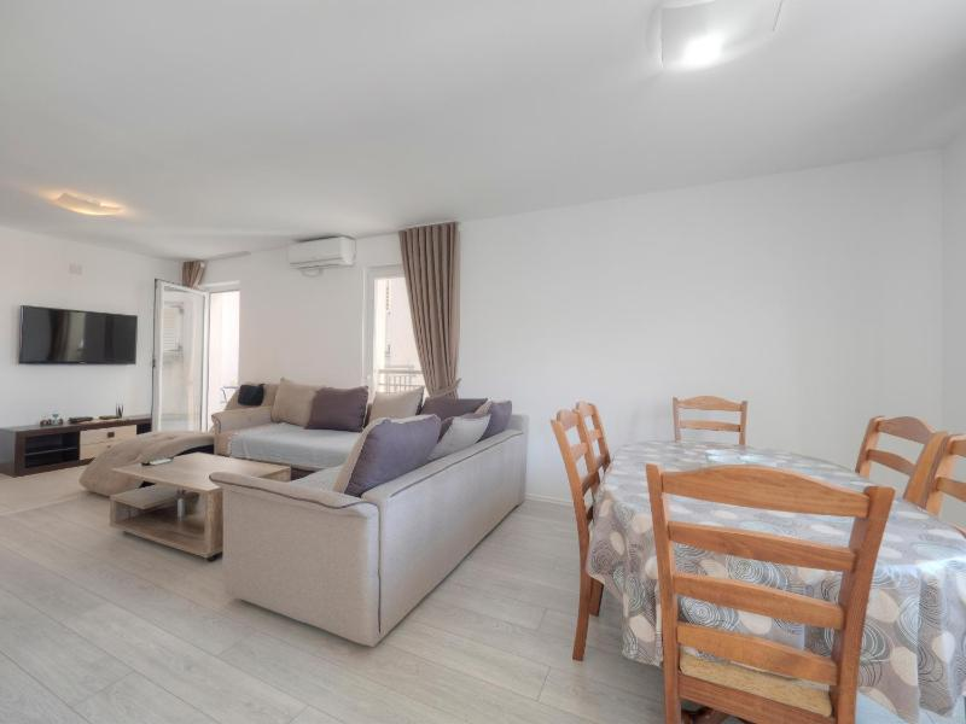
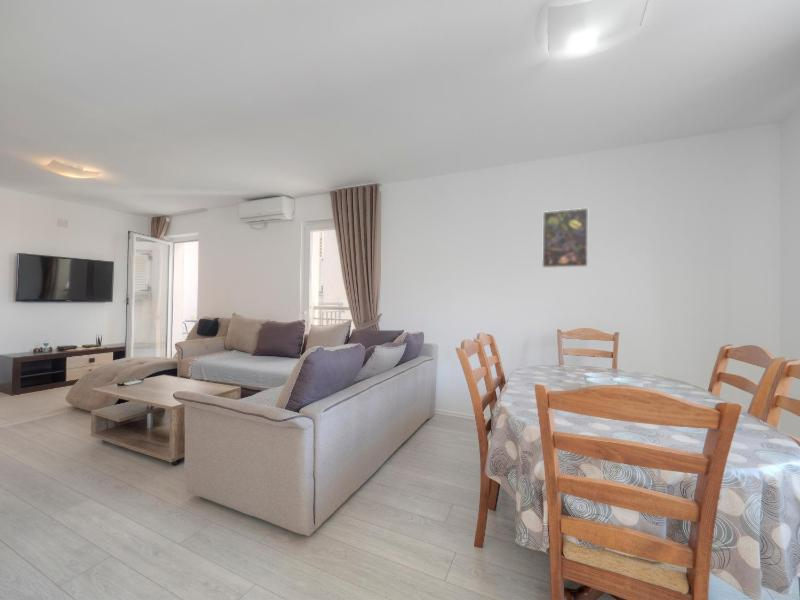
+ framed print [541,207,589,269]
